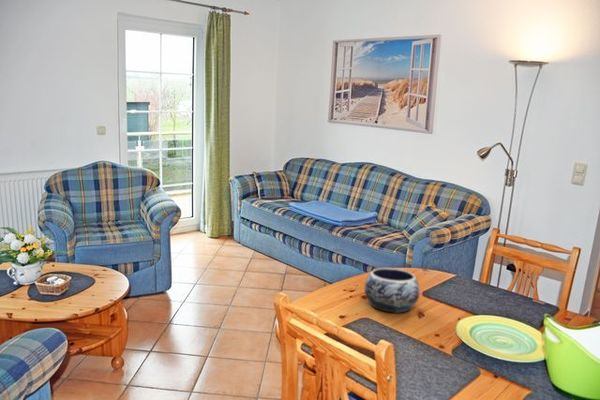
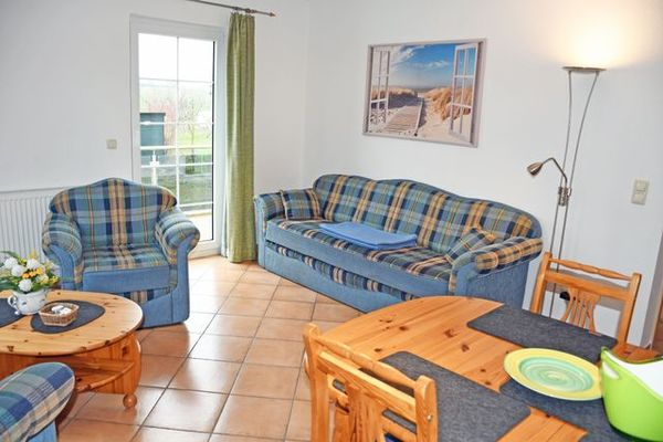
- decorative bowl [364,267,420,314]
